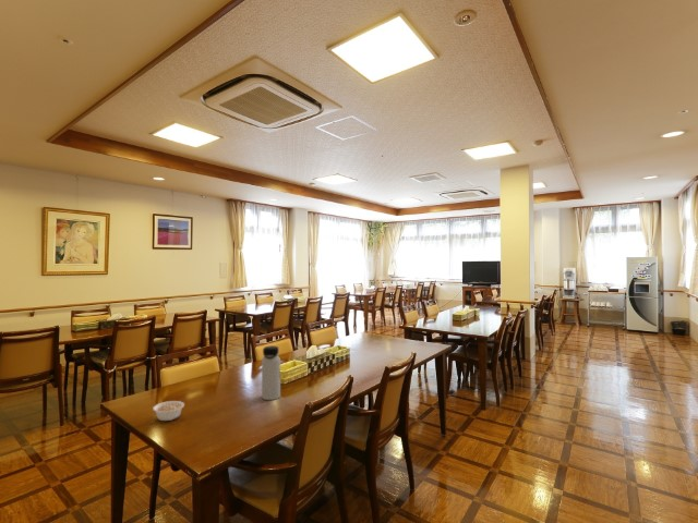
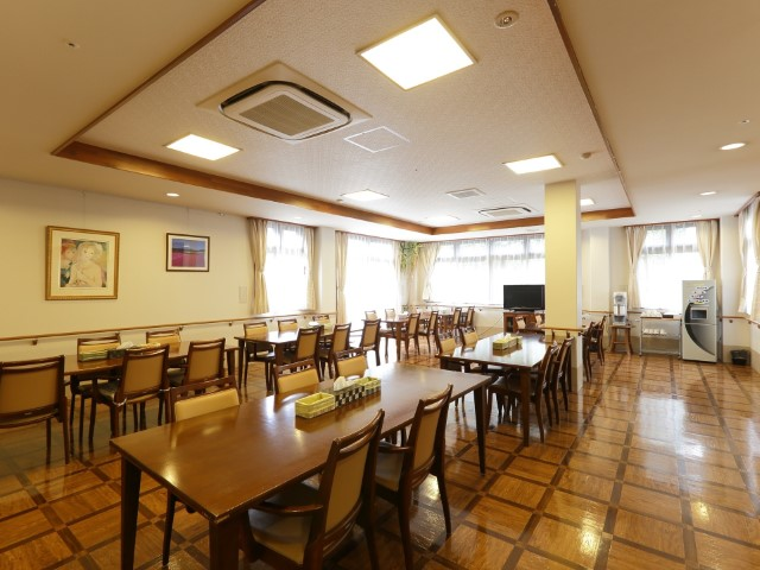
- water bottle [261,344,281,401]
- legume [152,400,185,422]
